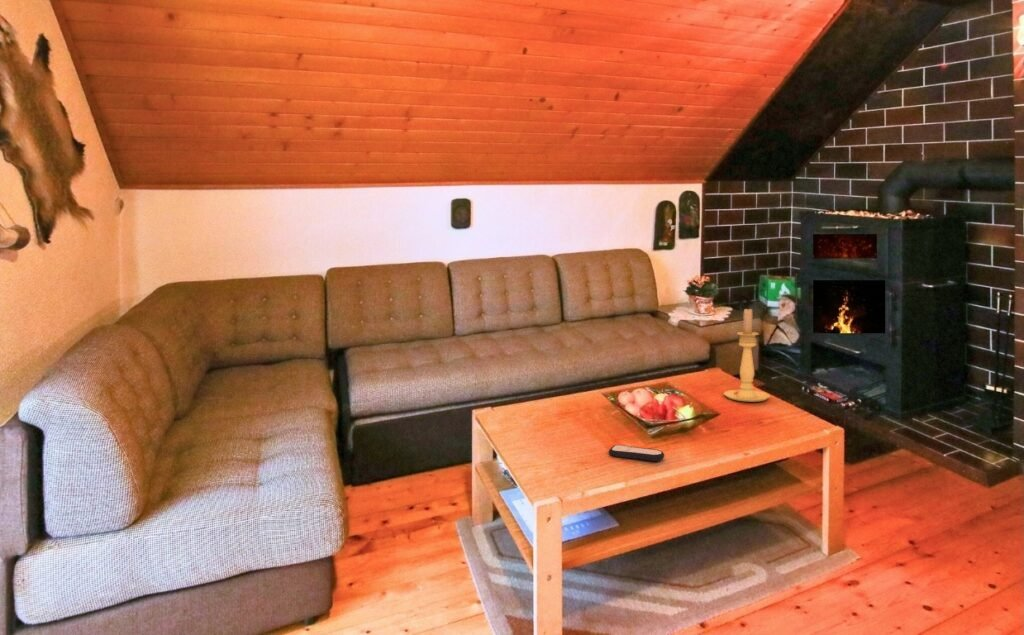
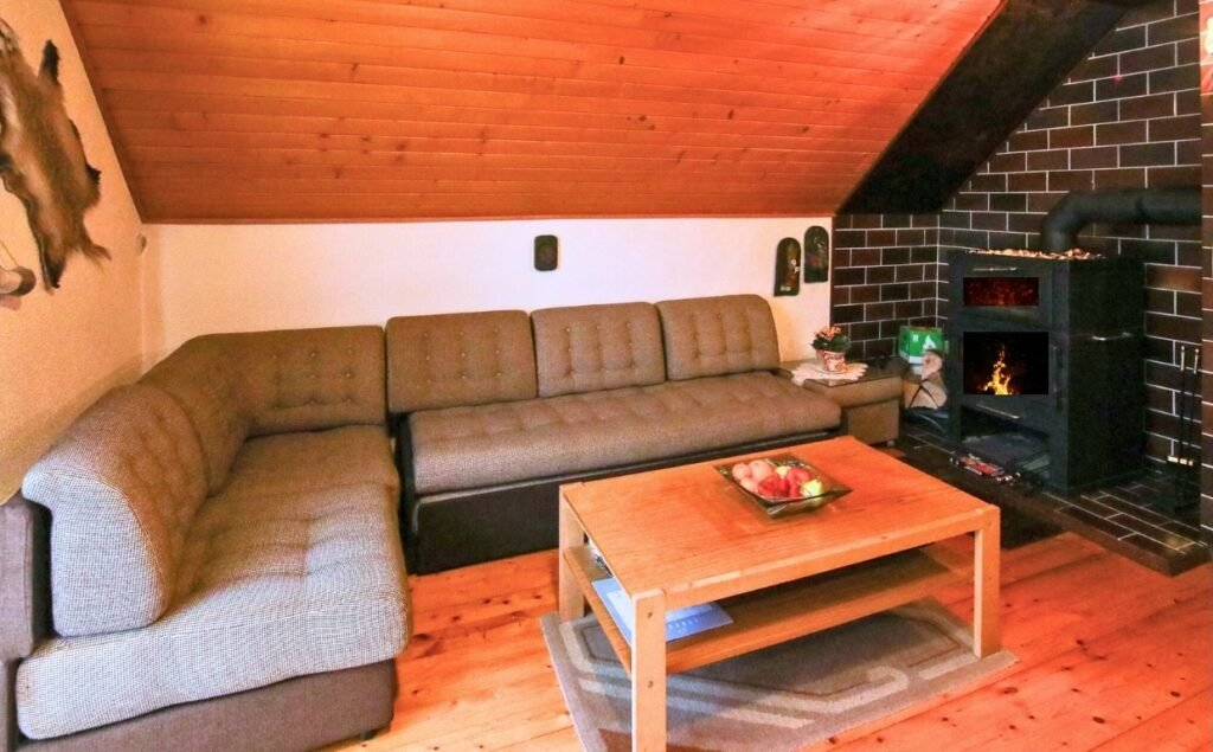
- candle holder [723,306,771,403]
- remote control [608,444,665,462]
